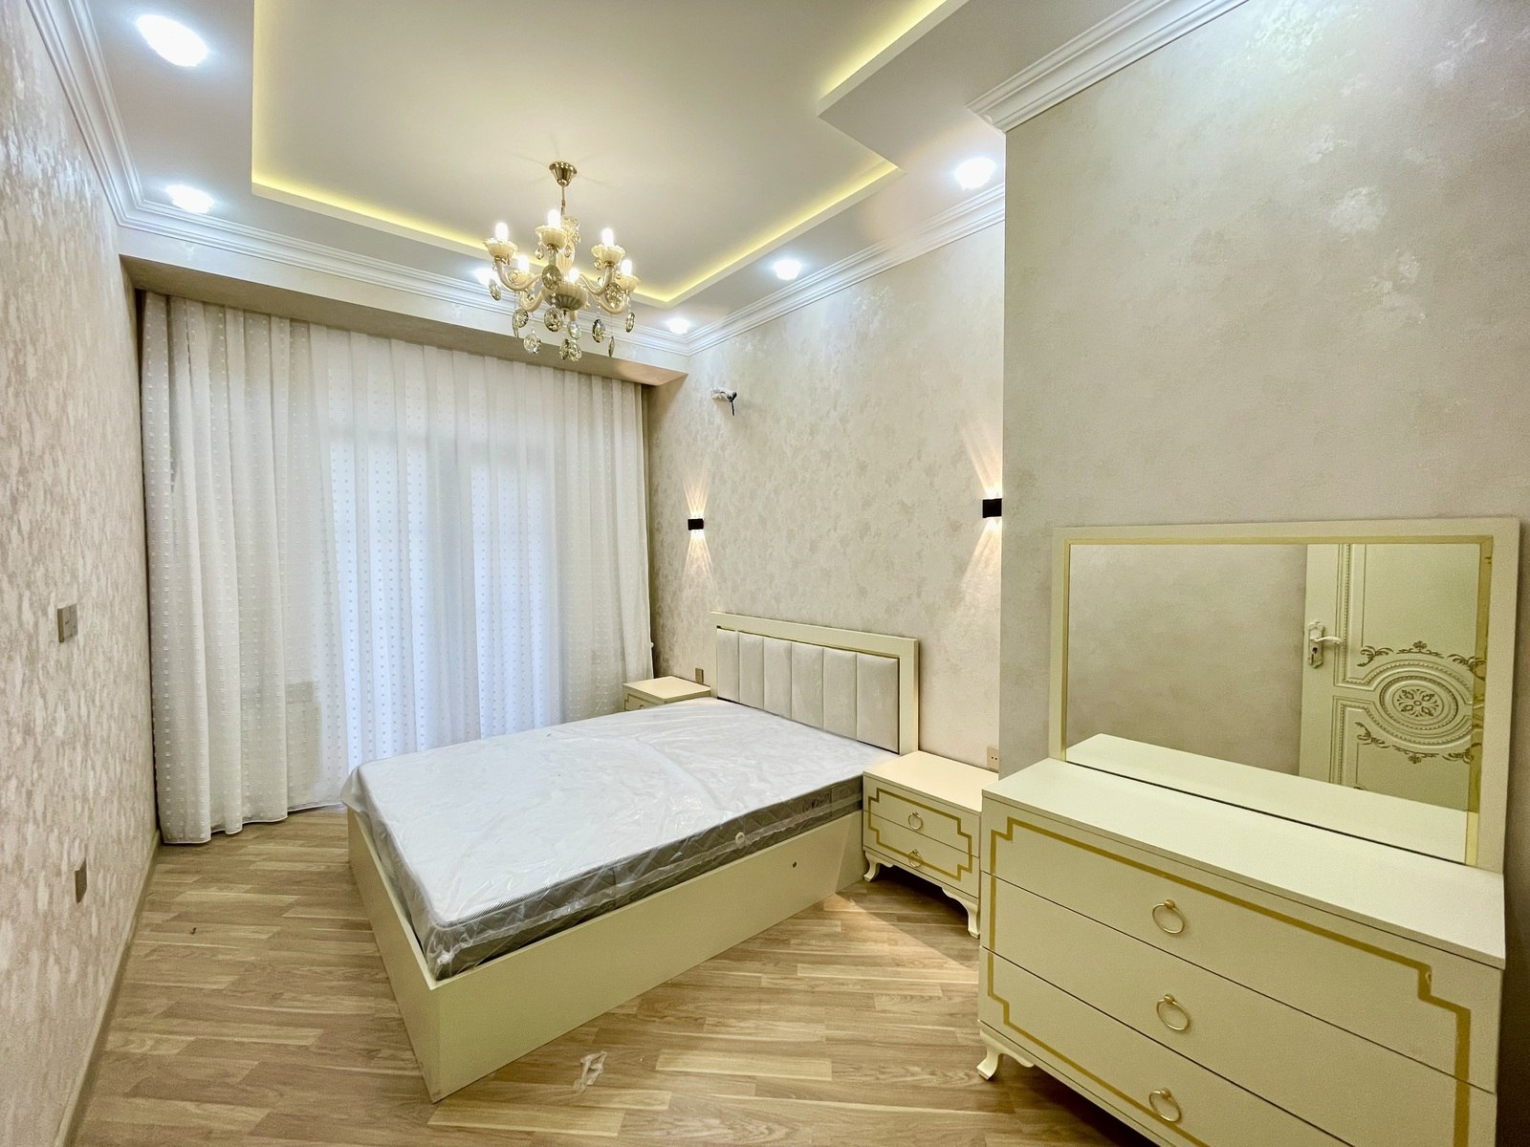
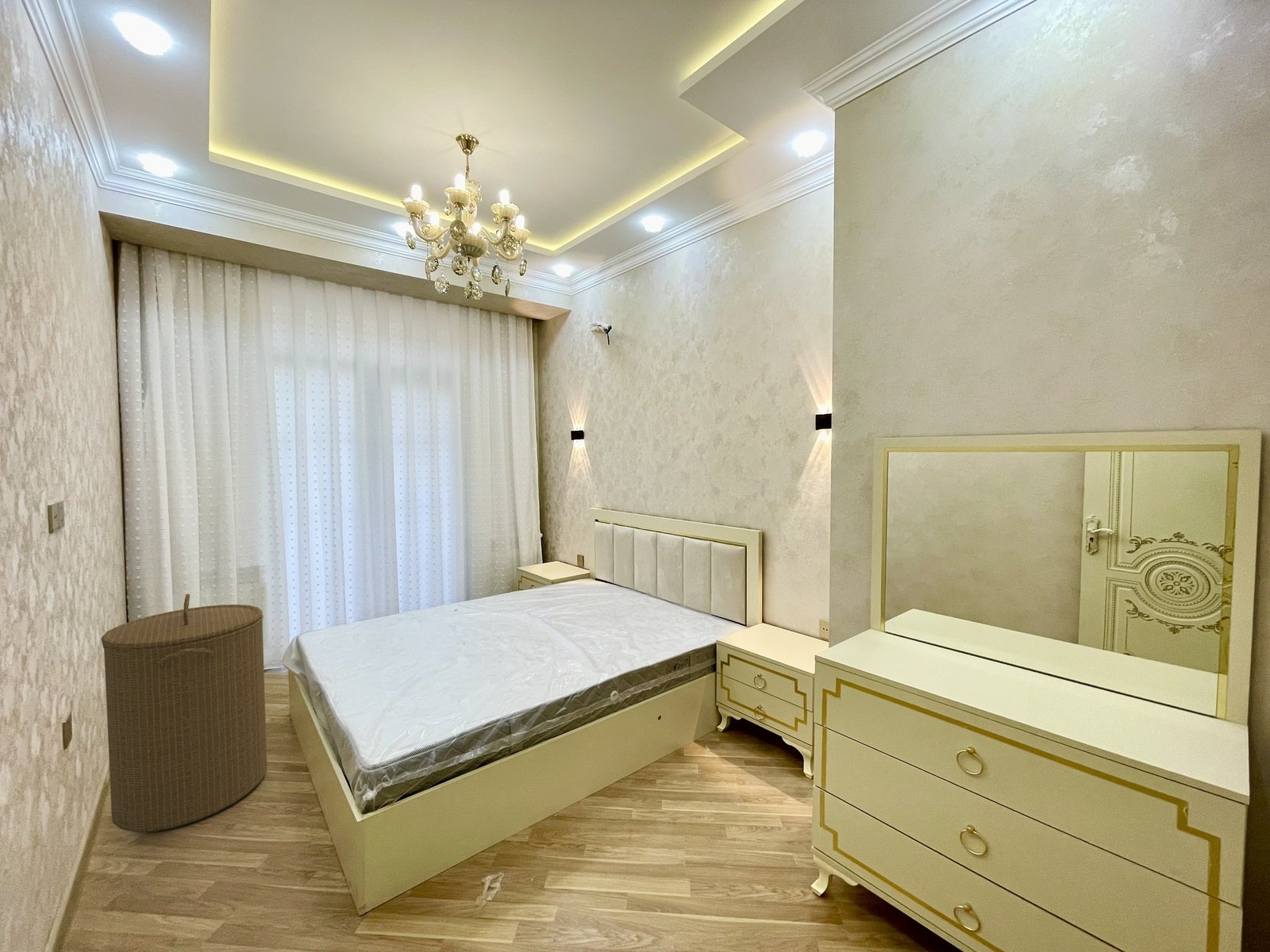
+ laundry hamper [101,593,267,833]
